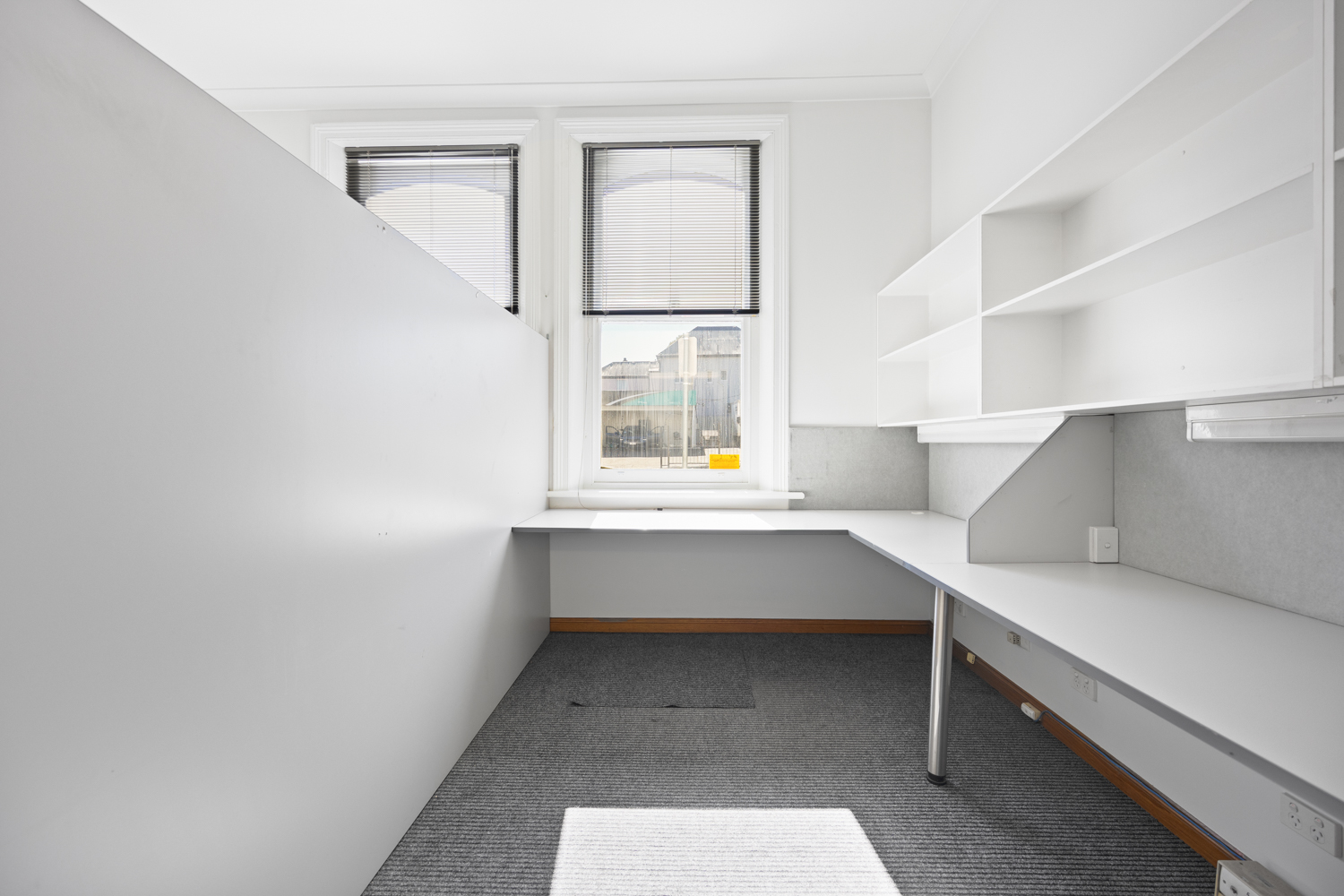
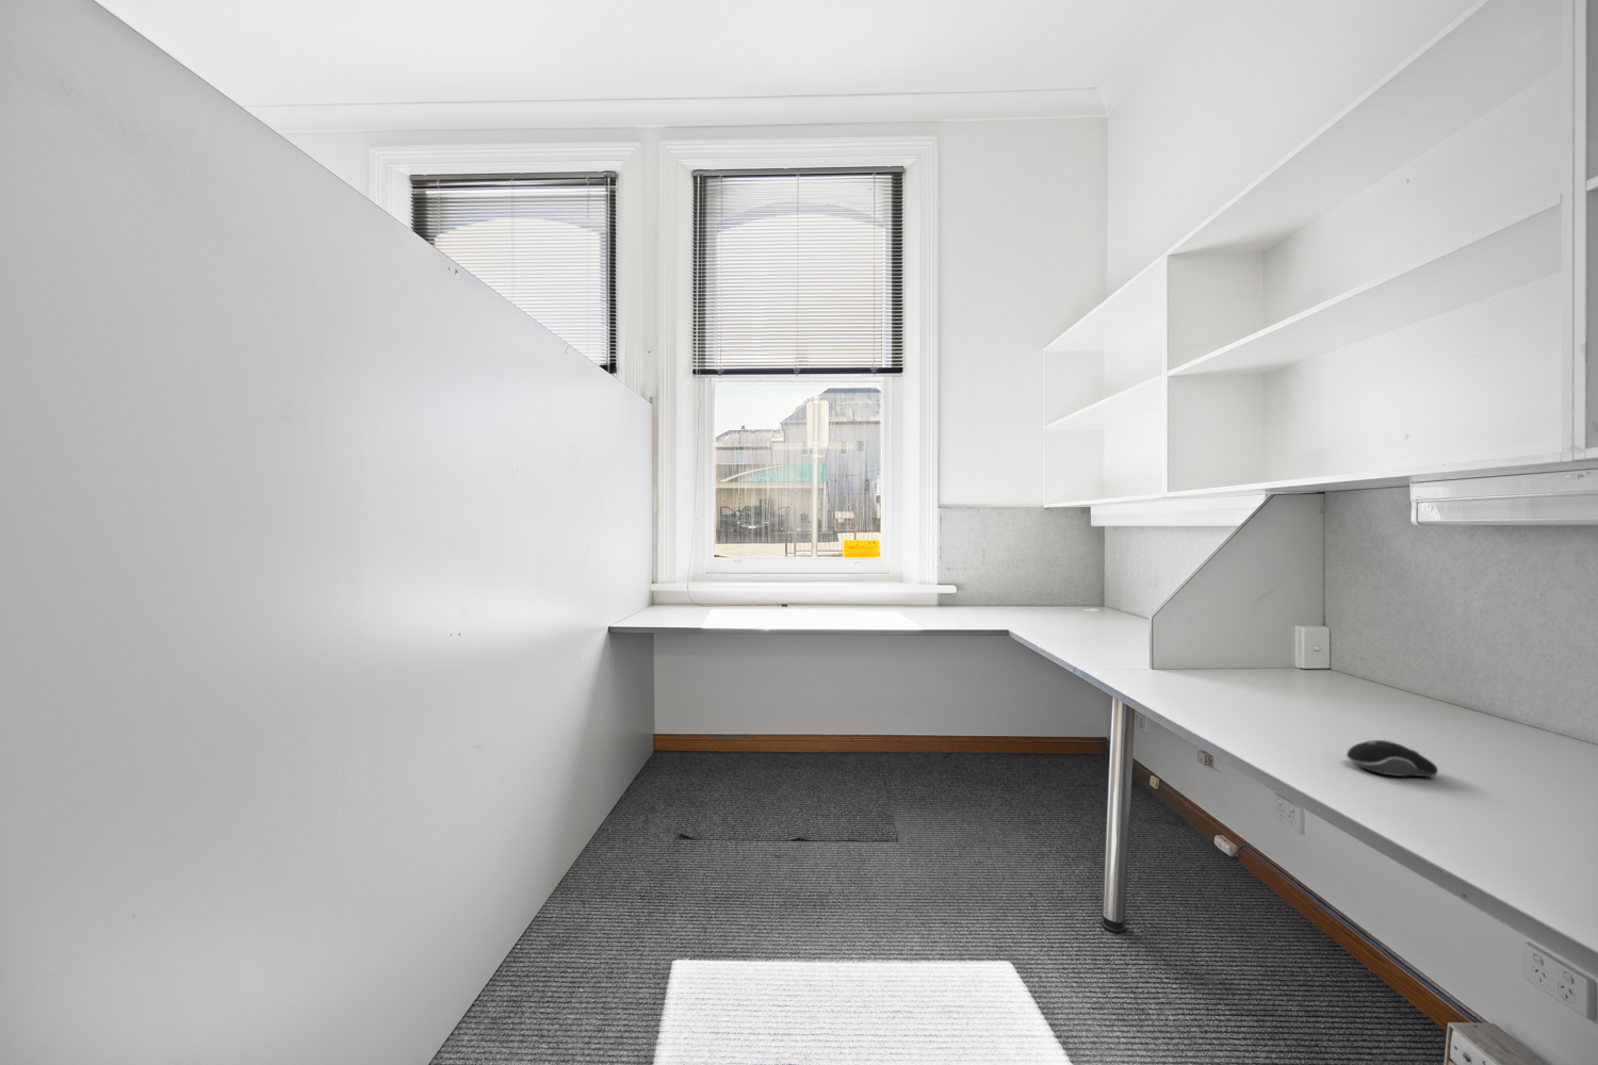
+ computer mouse [1346,739,1439,777]
